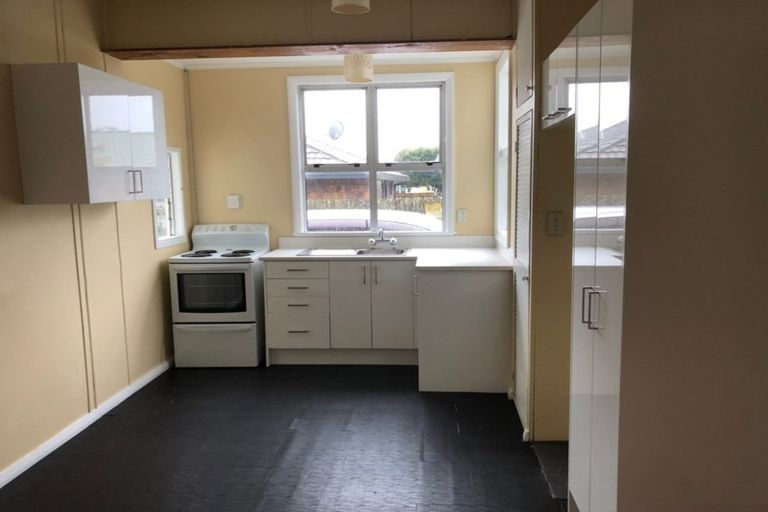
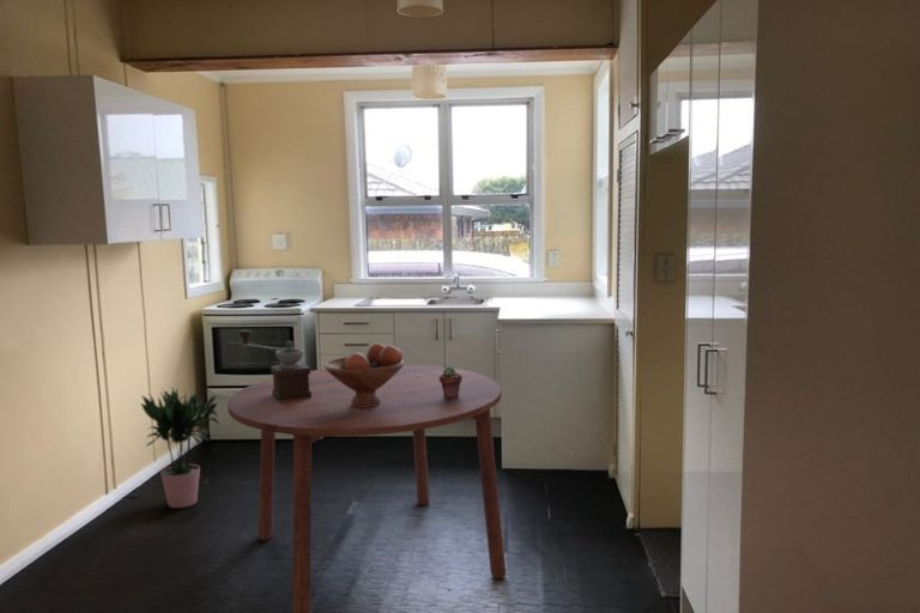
+ potted plant [139,388,220,509]
+ dining table [226,364,507,613]
+ coffee grinder [237,329,311,401]
+ potted succulent [440,365,462,399]
+ fruit bowl [323,342,406,407]
